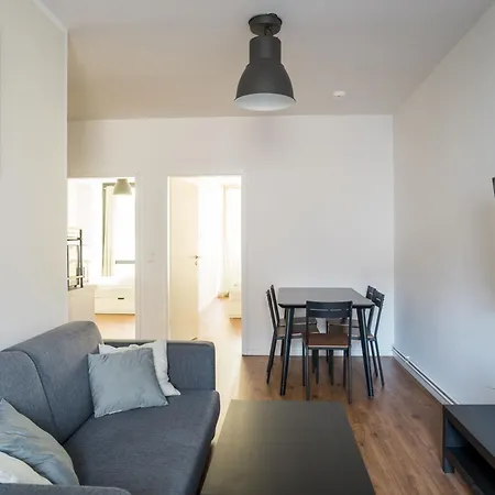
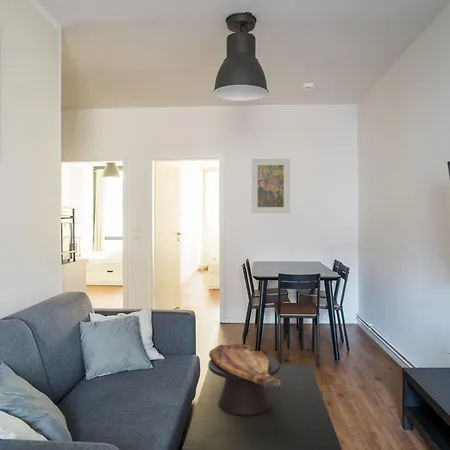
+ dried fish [207,343,282,417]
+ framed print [250,158,291,214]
